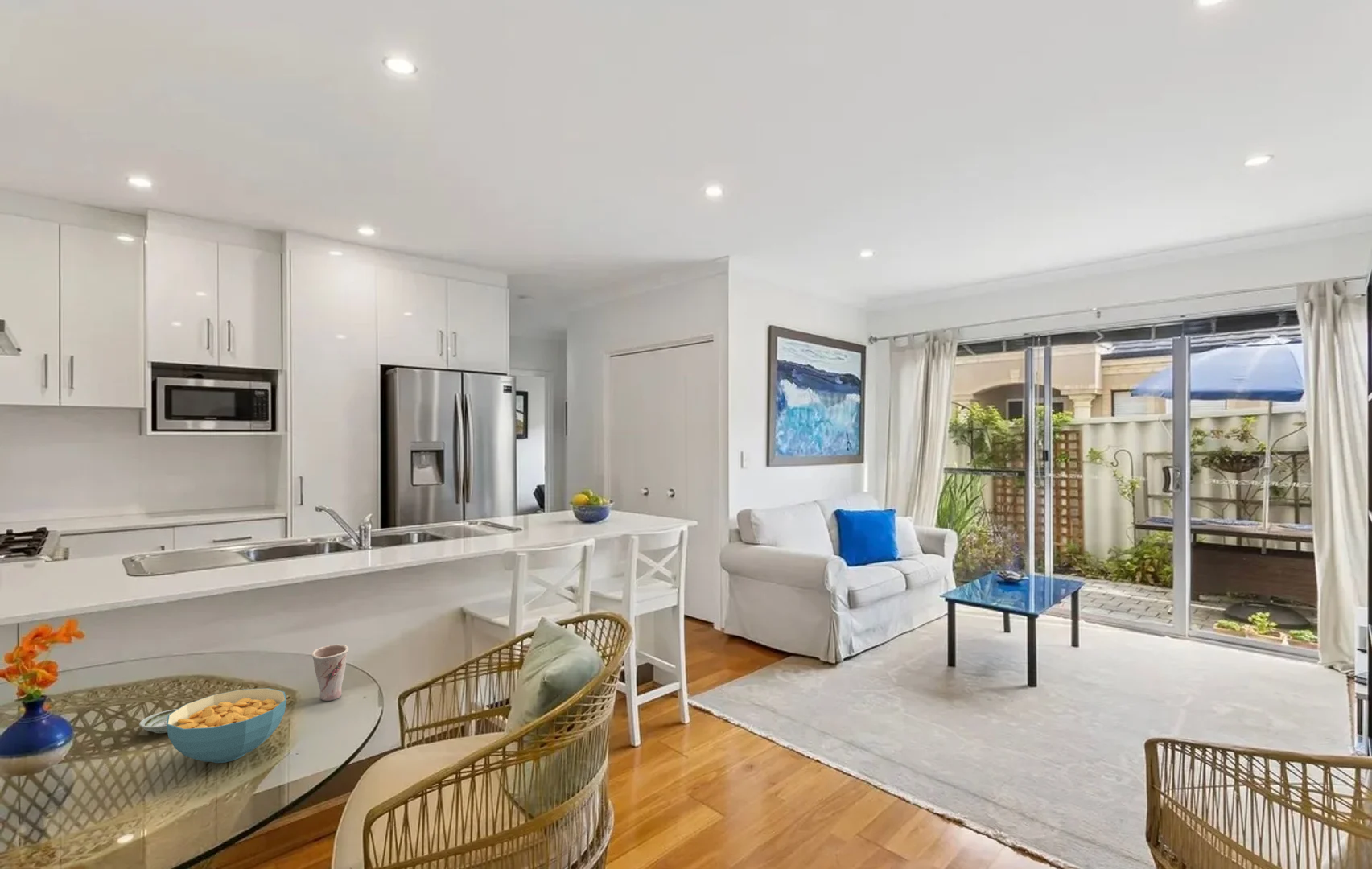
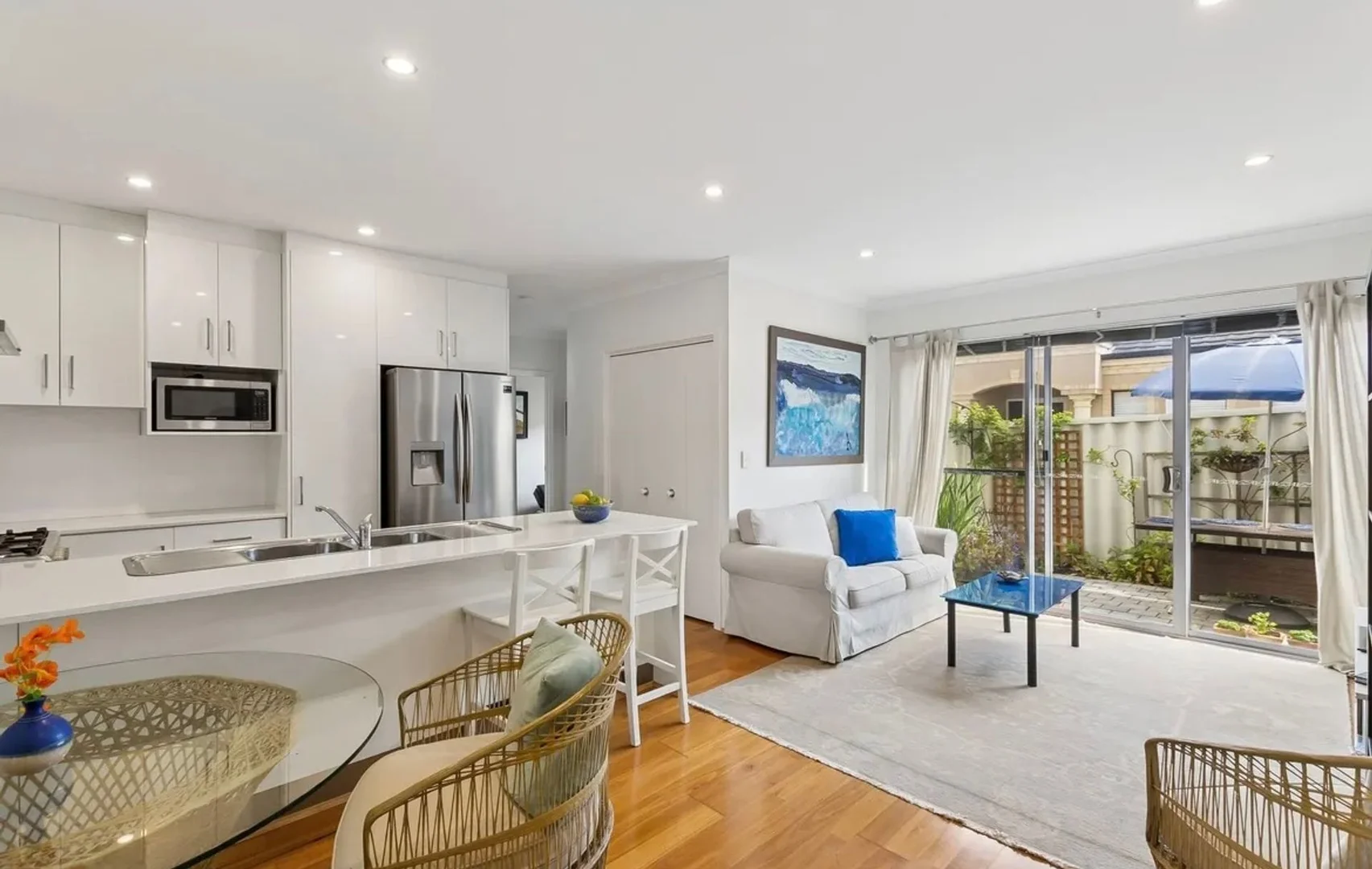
- cereal bowl [167,687,287,764]
- saucer [138,708,179,734]
- cup [311,643,349,702]
